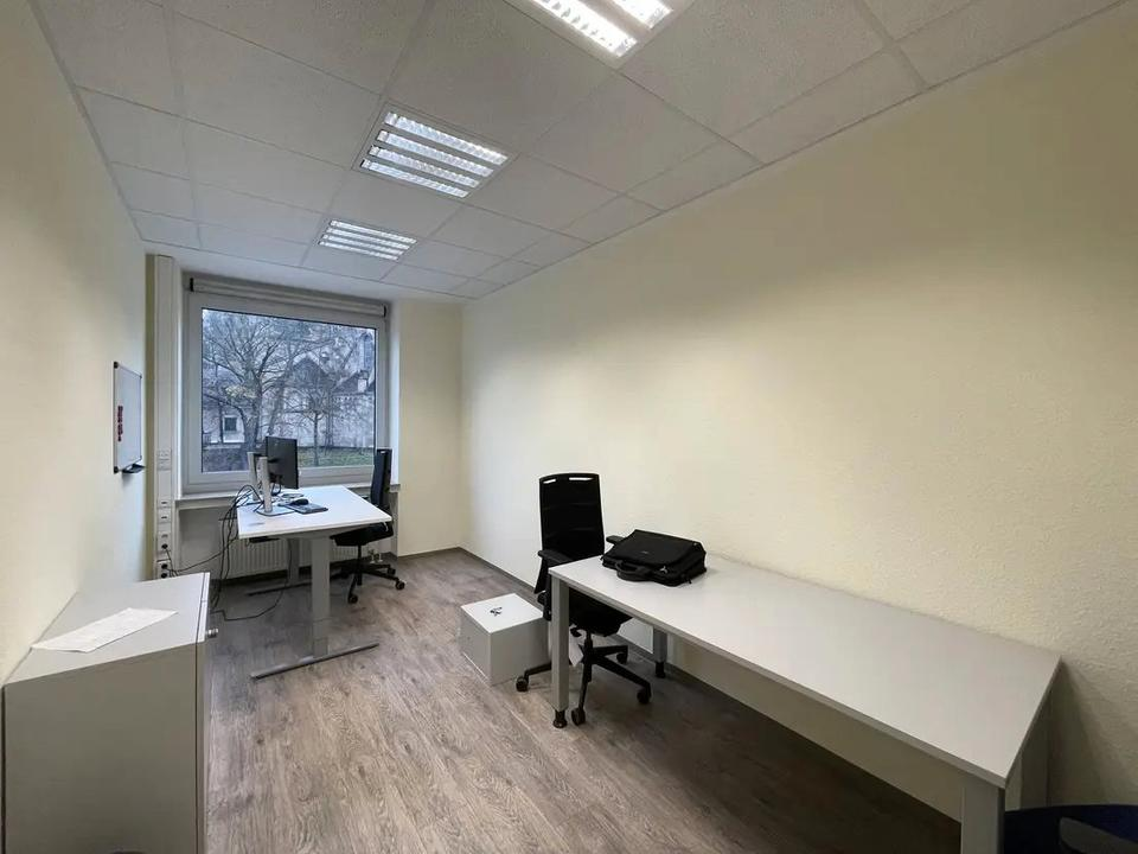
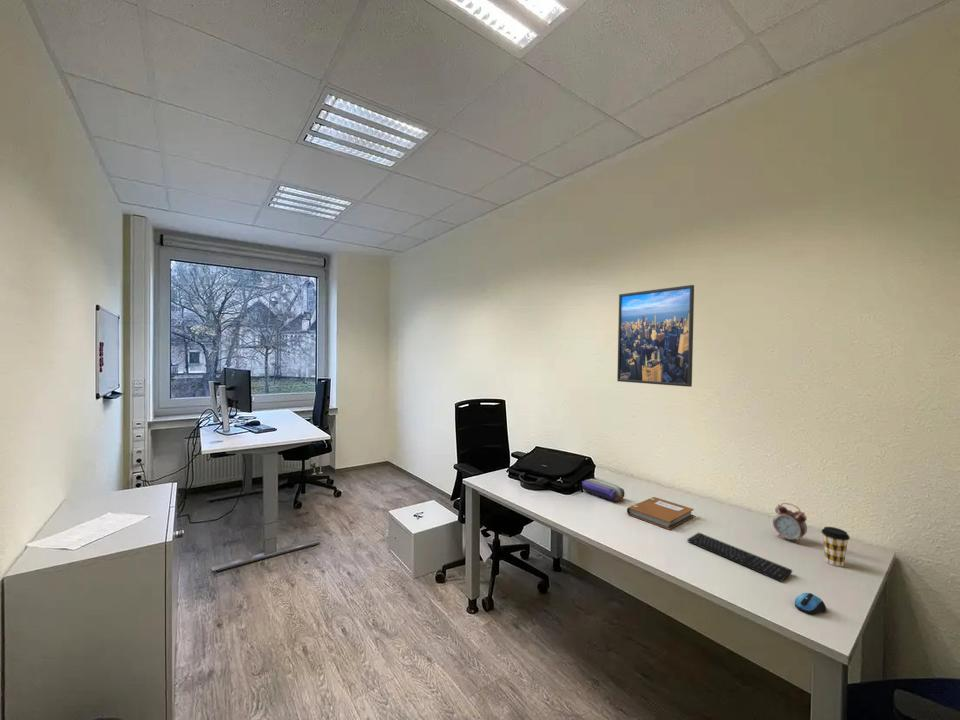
+ keyboard [686,532,793,583]
+ computer mouse [794,592,827,615]
+ coffee cup [820,526,851,568]
+ notebook [626,496,695,530]
+ alarm clock [772,502,808,545]
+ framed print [616,284,695,388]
+ pencil case [581,478,626,502]
